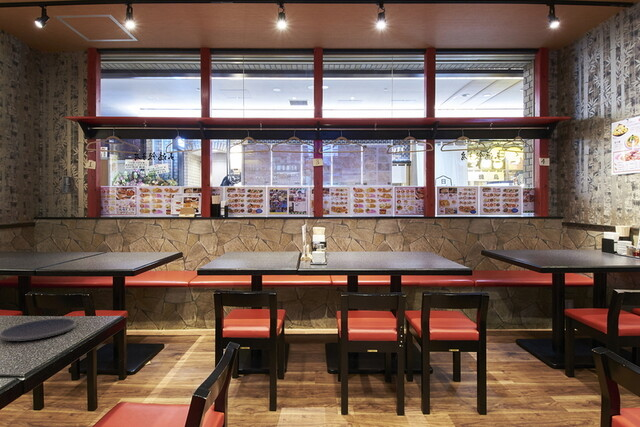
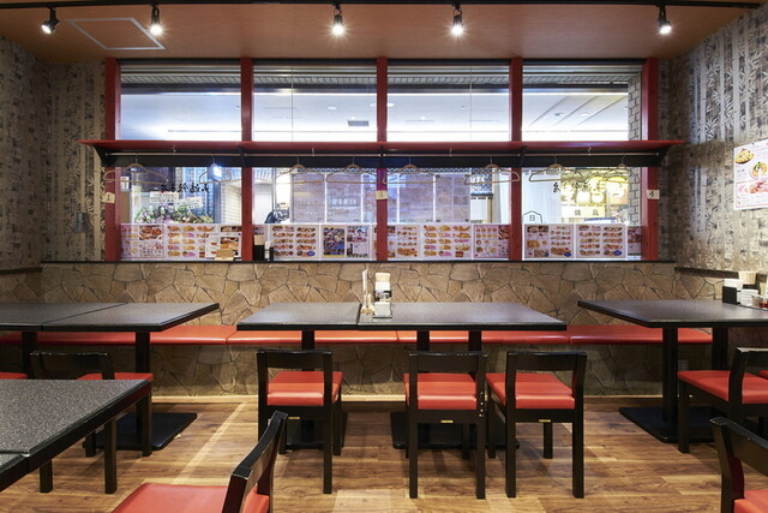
- plate [0,317,77,342]
